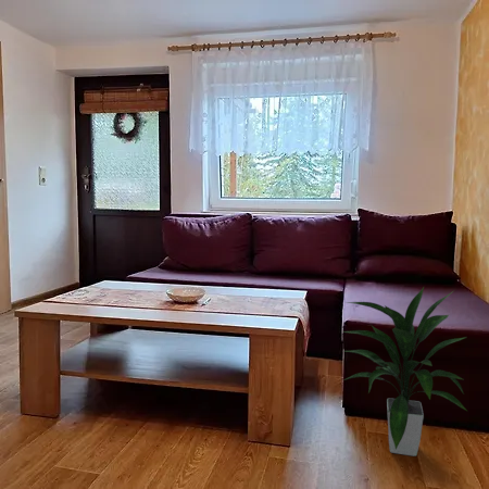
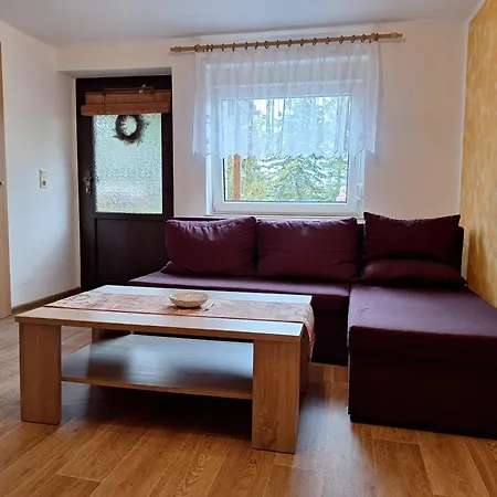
- indoor plant [342,287,468,457]
